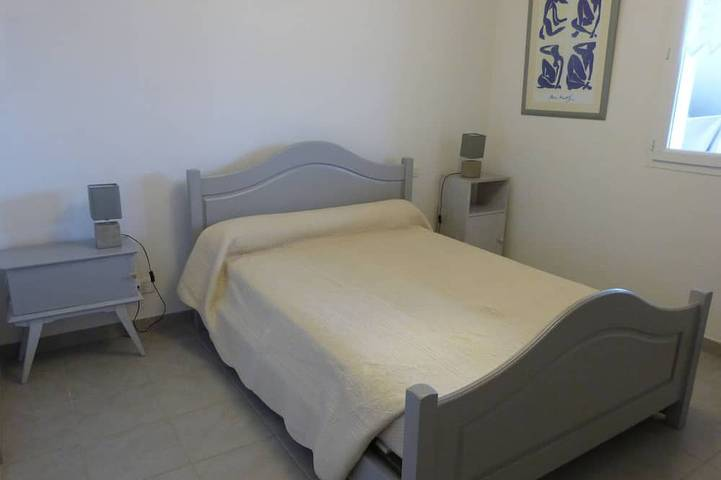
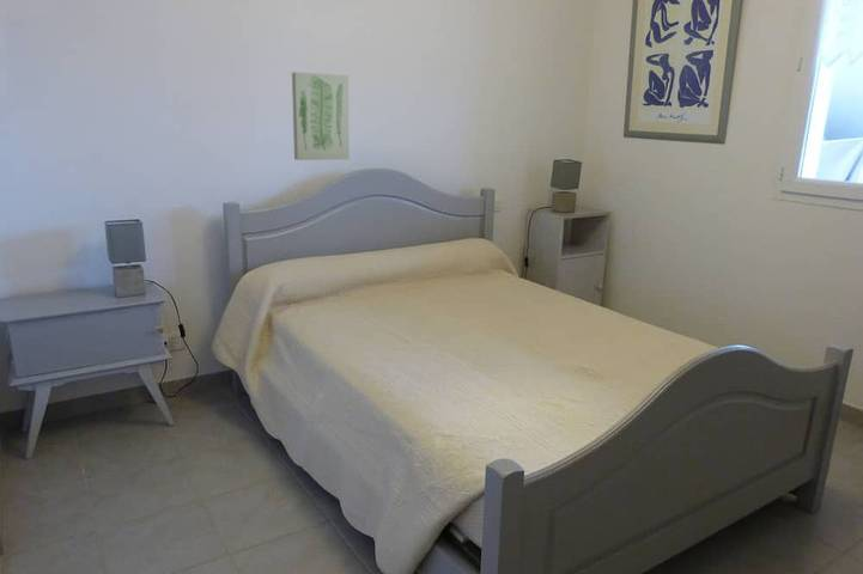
+ wall art [291,71,351,161]
